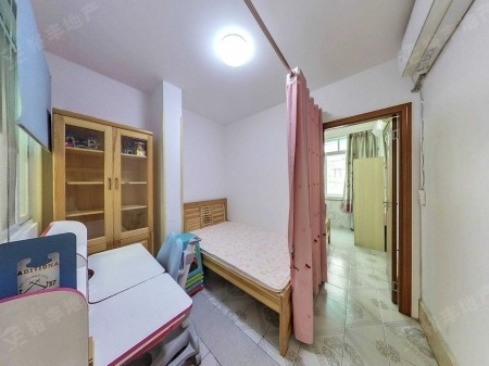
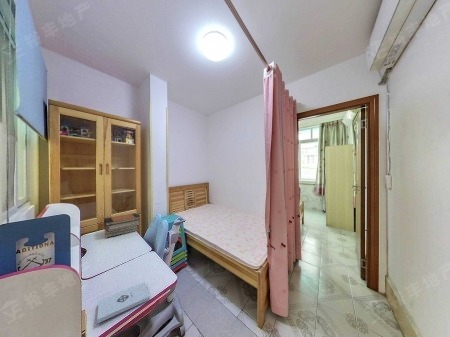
+ notepad [96,282,151,324]
+ book stack [103,212,141,239]
